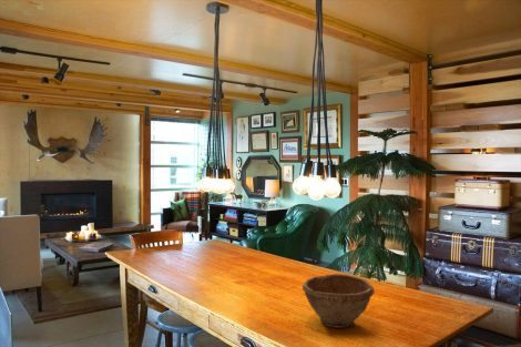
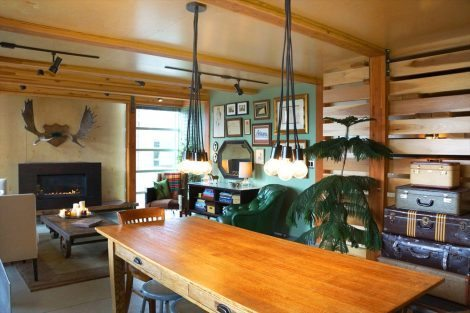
- bowl [302,273,376,329]
